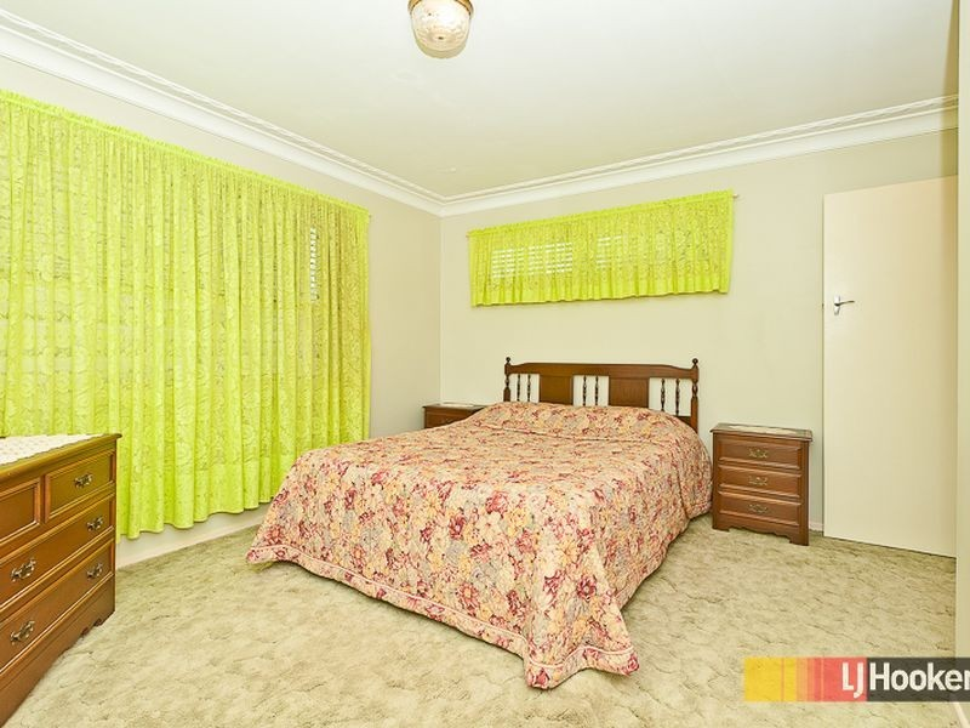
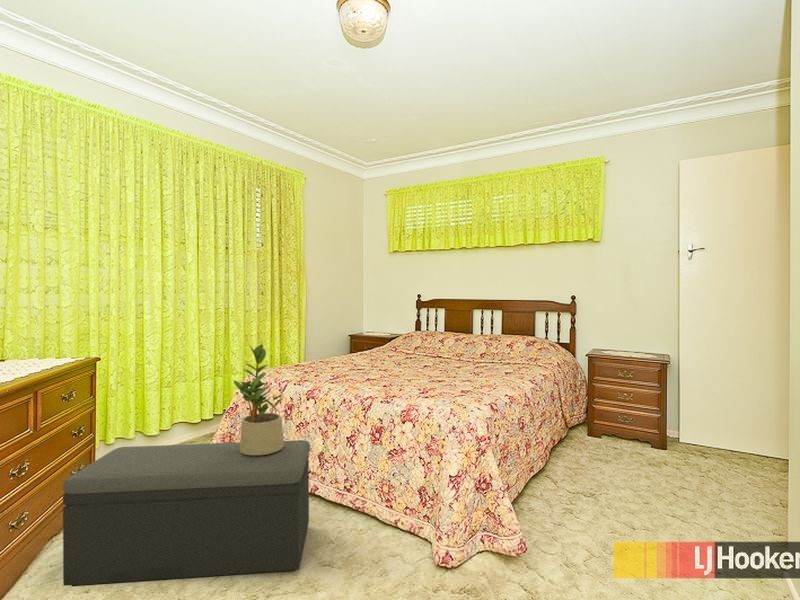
+ potted plant [233,343,285,455]
+ storage bench [61,439,311,588]
